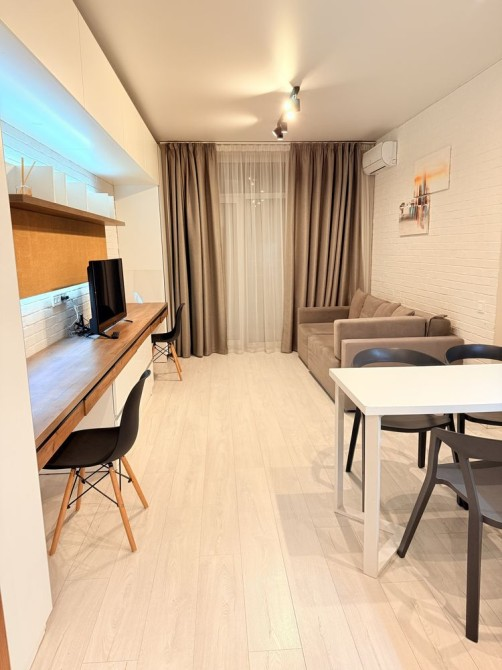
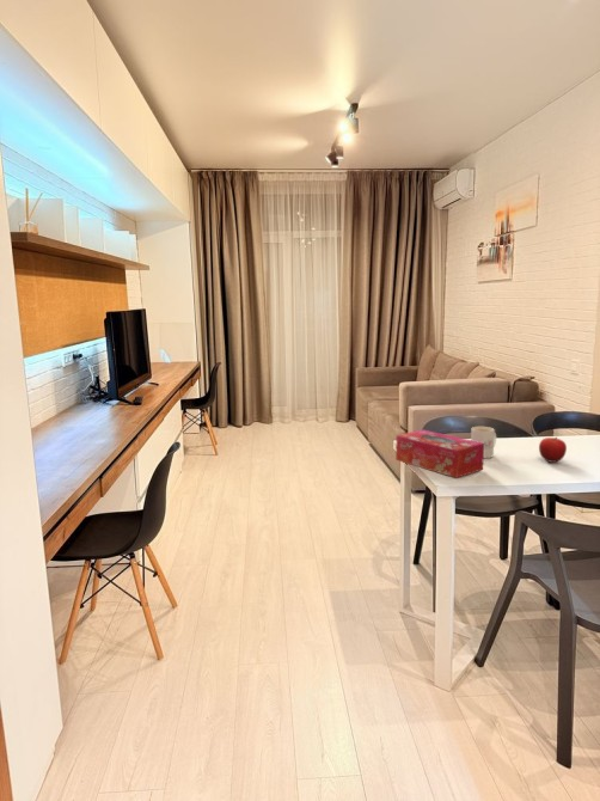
+ fruit [538,436,568,464]
+ tissue box [394,428,484,479]
+ mug [470,426,497,459]
